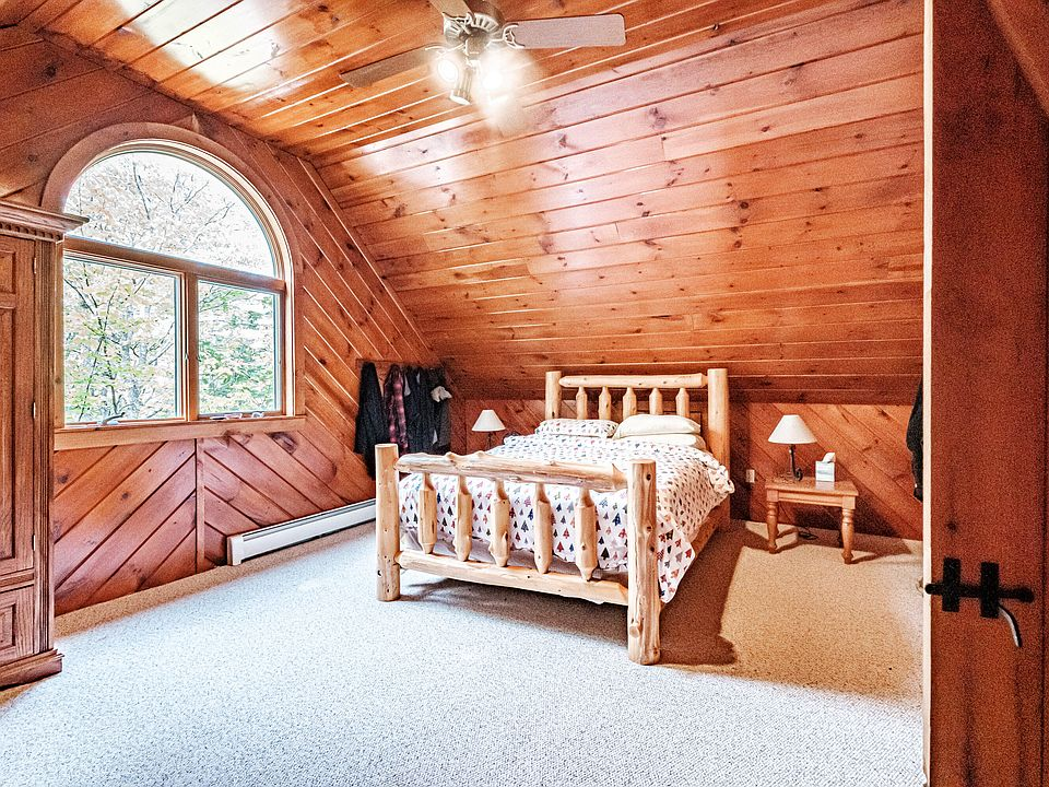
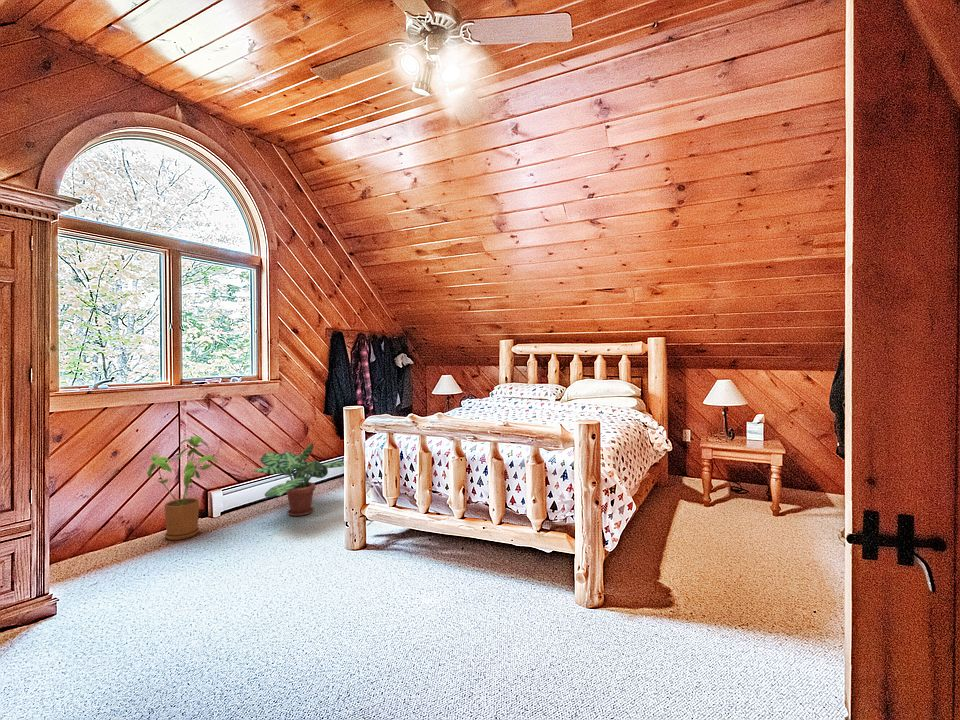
+ potted plant [250,441,345,517]
+ house plant [146,435,220,541]
